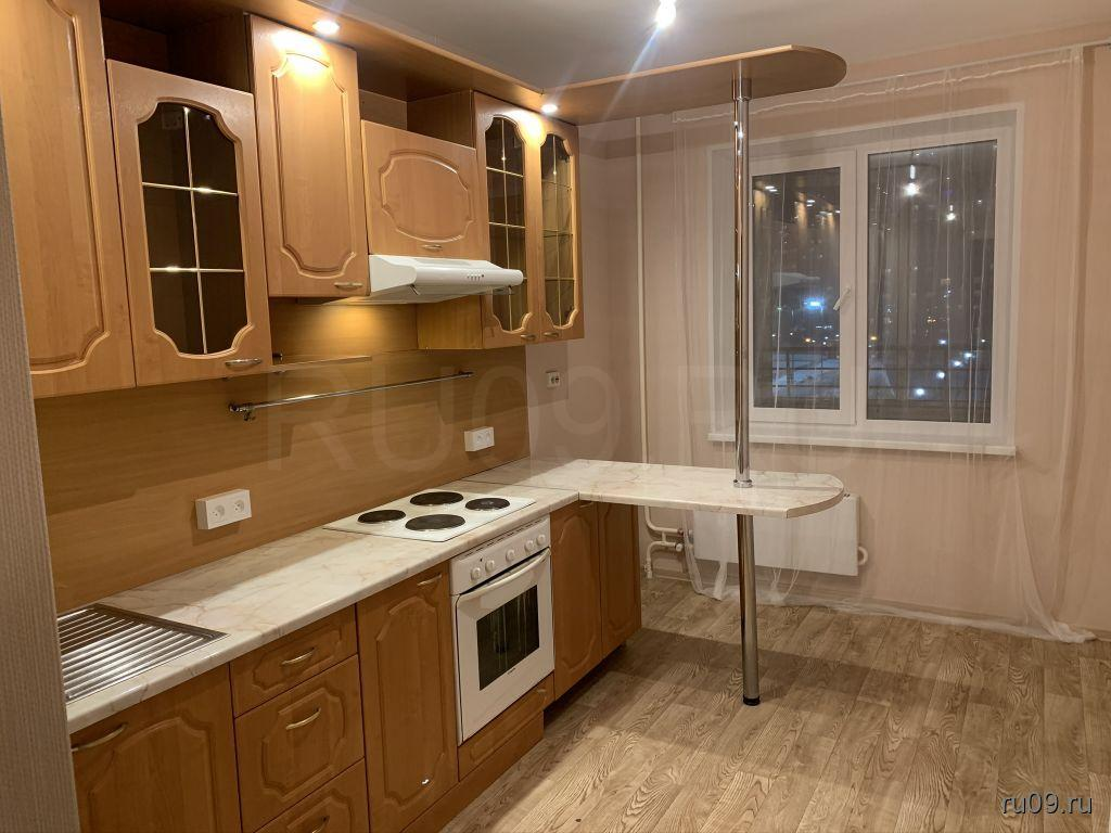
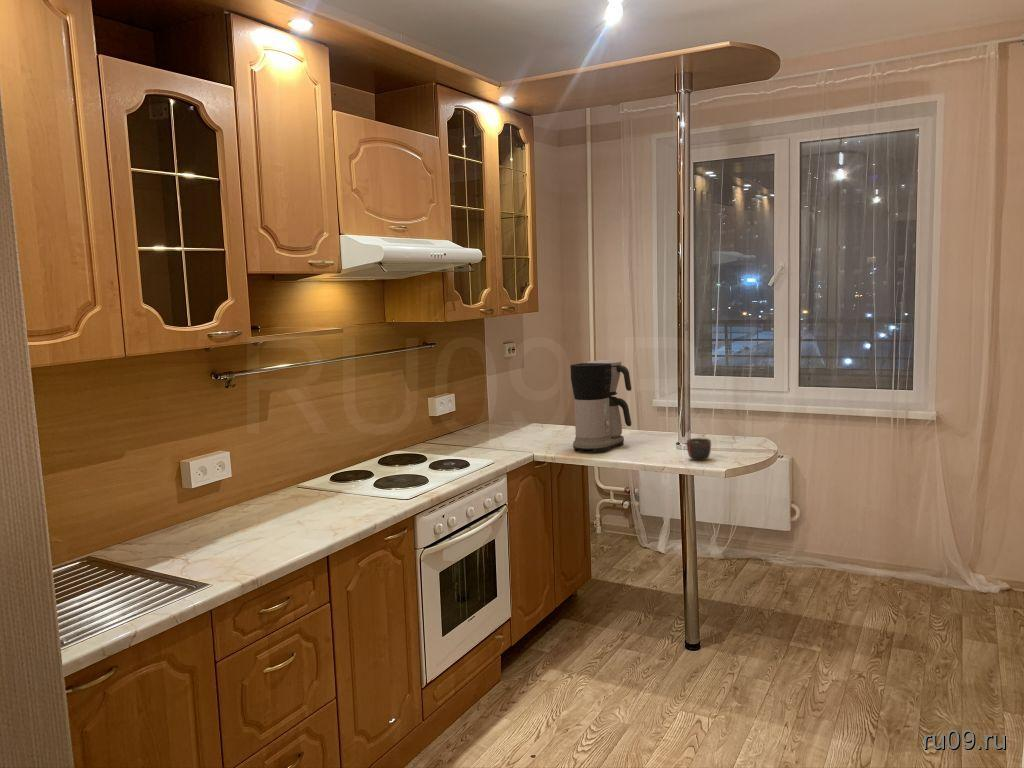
+ mug [686,437,712,461]
+ coffee maker [569,359,632,453]
